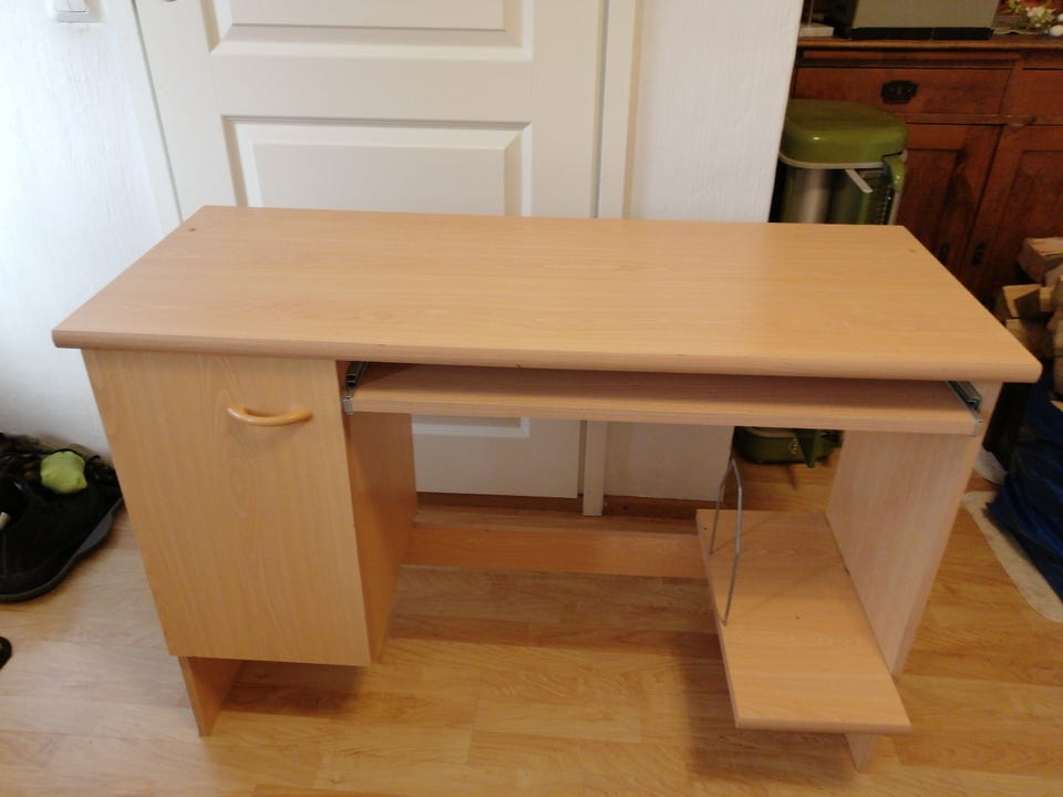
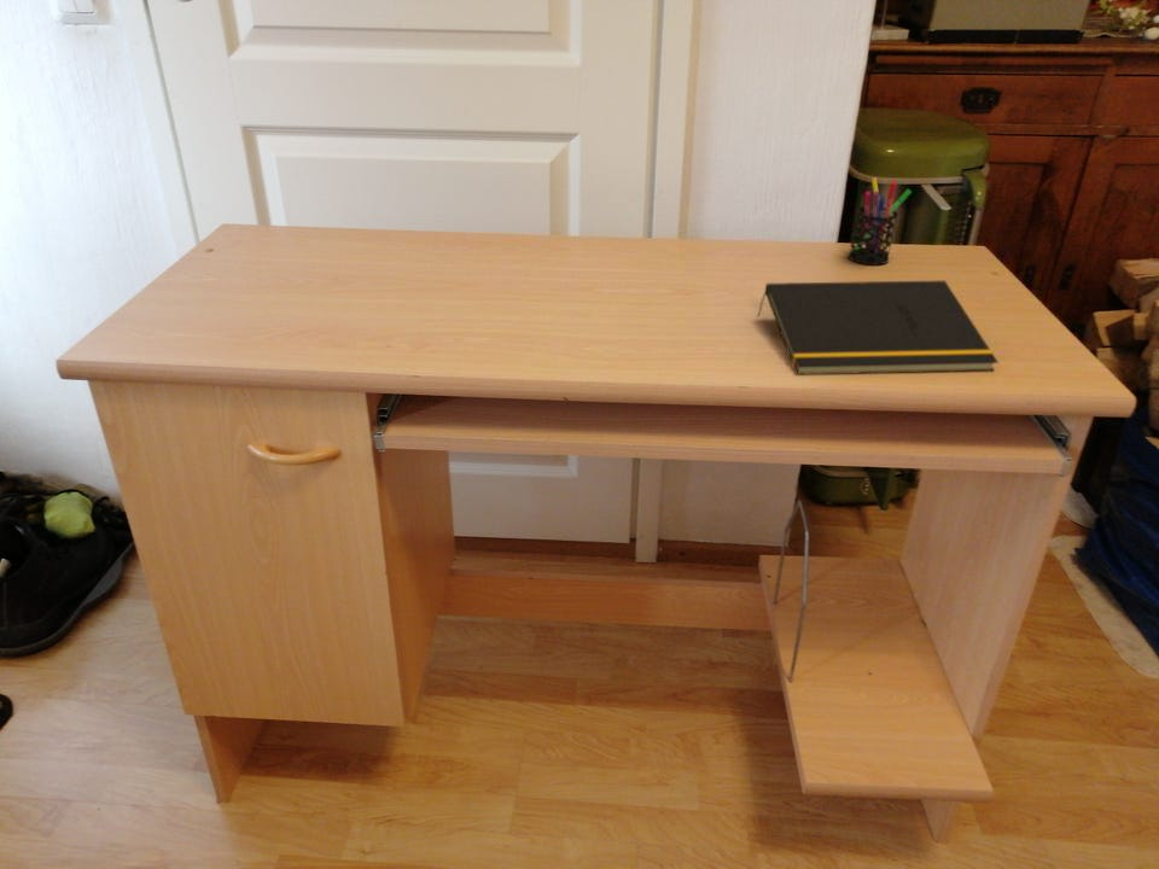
+ pen holder [846,176,913,267]
+ notepad [756,280,1000,375]
